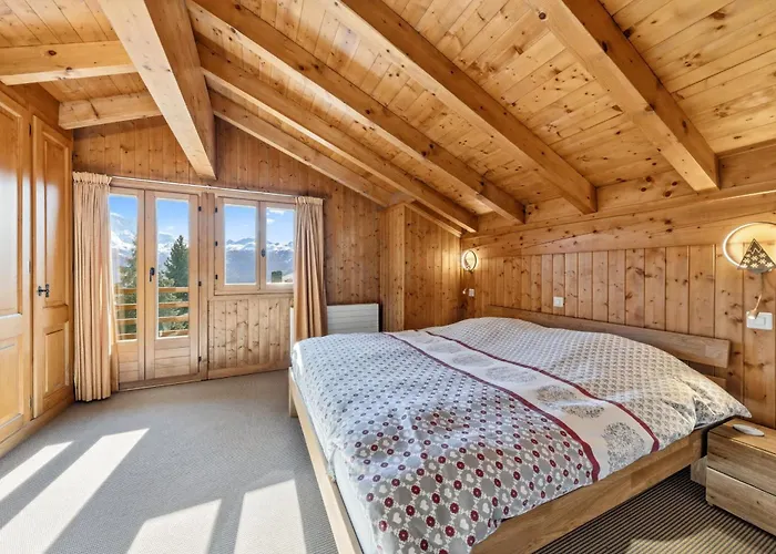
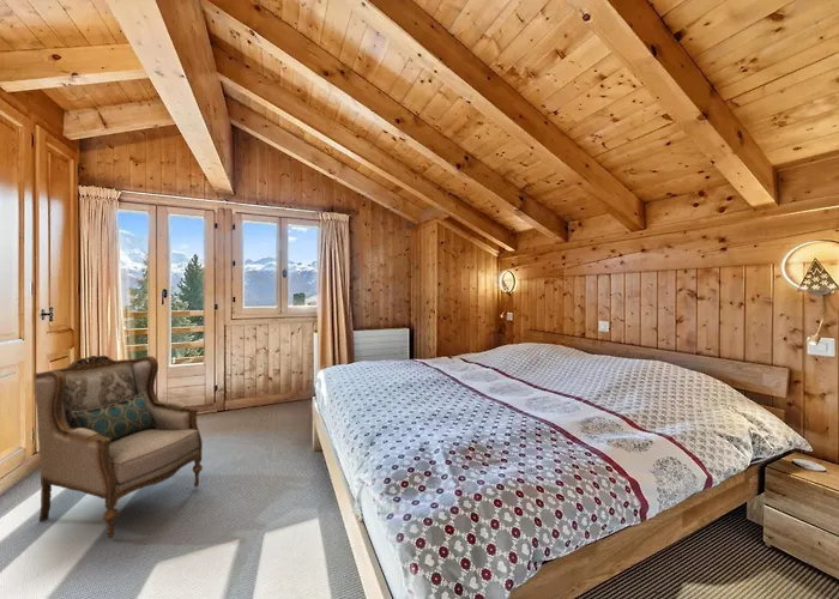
+ armchair [32,355,204,540]
